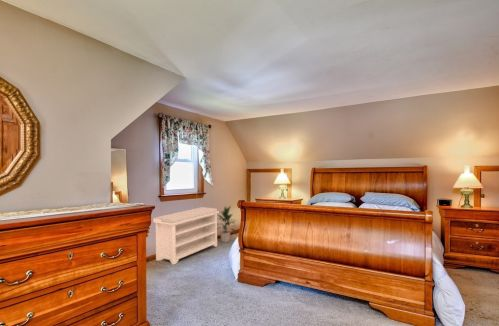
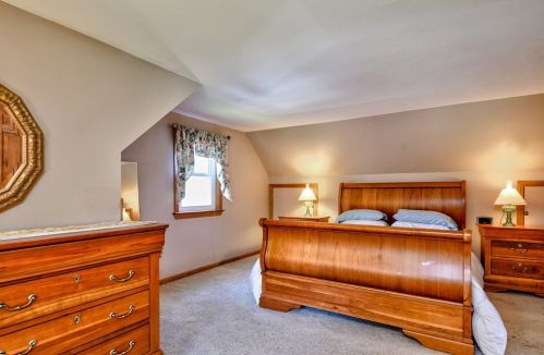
- indoor plant [217,204,238,244]
- bench [152,206,220,265]
